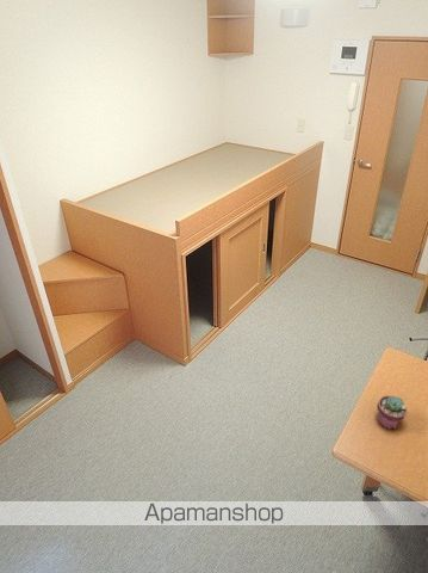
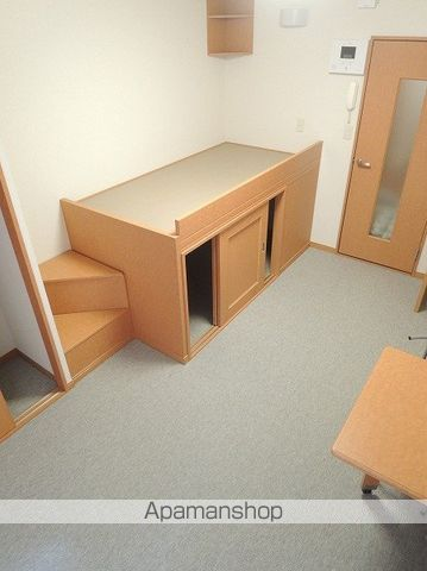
- potted succulent [376,395,408,431]
